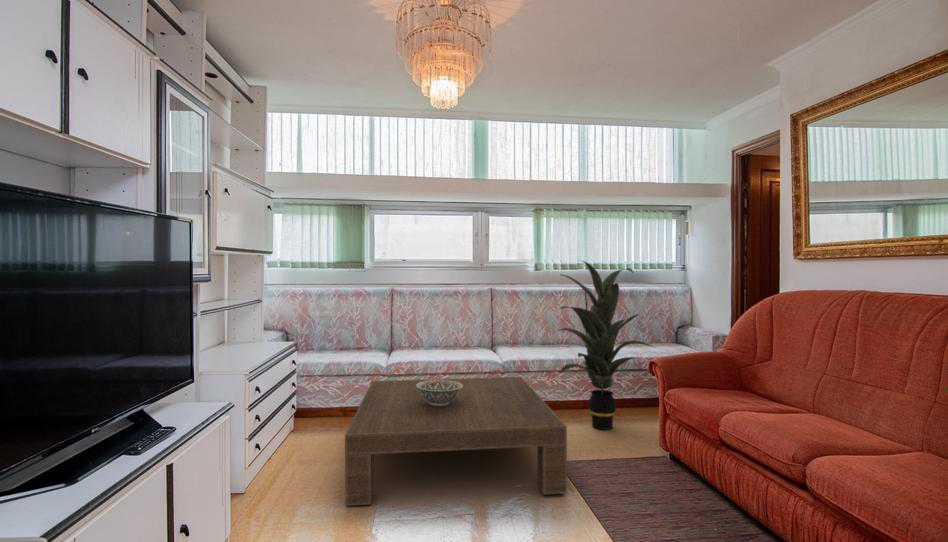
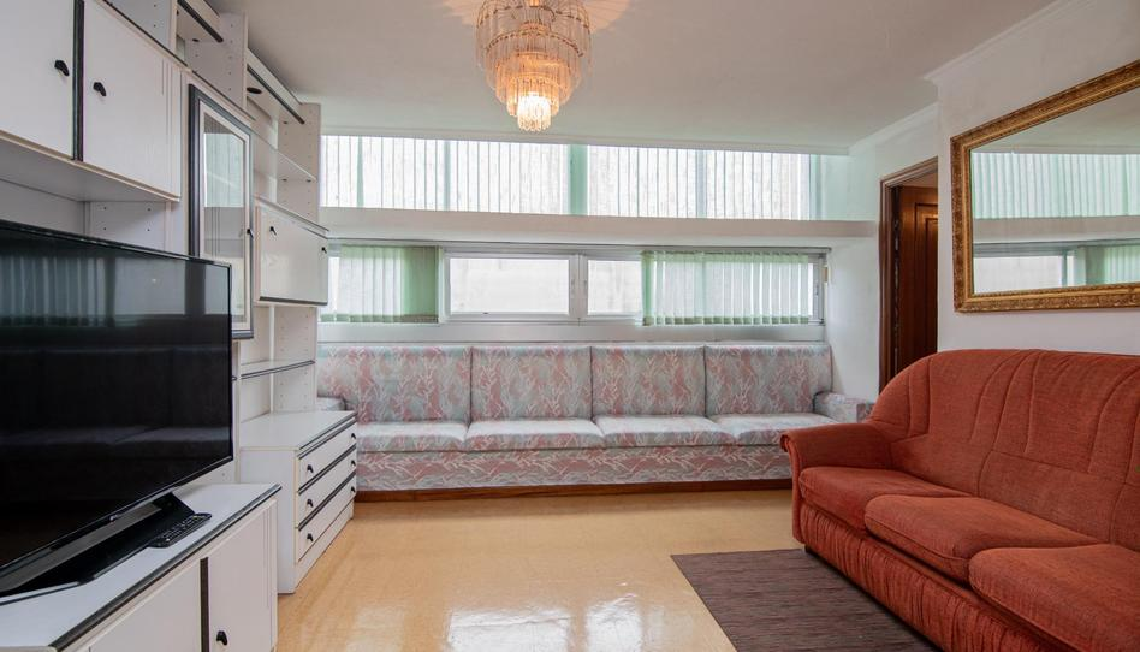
- decorative bowl [416,380,463,406]
- indoor plant [555,259,657,431]
- coffee table [344,376,568,507]
